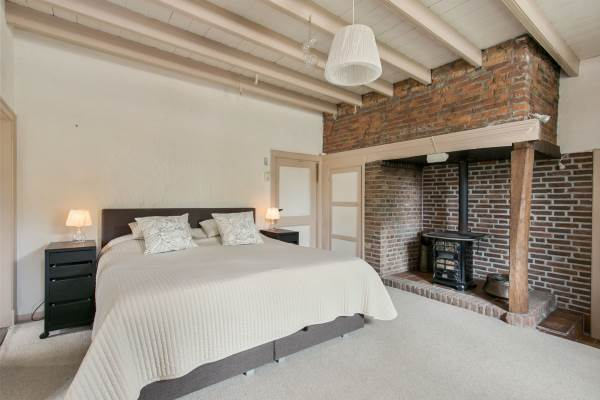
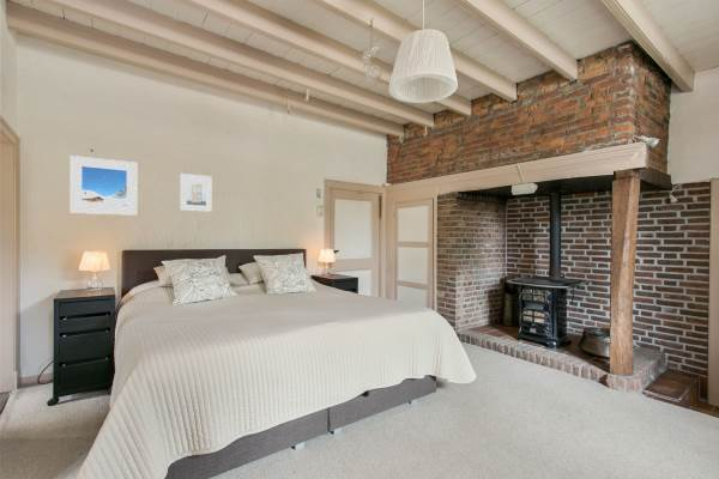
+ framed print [68,154,138,217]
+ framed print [179,172,213,213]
